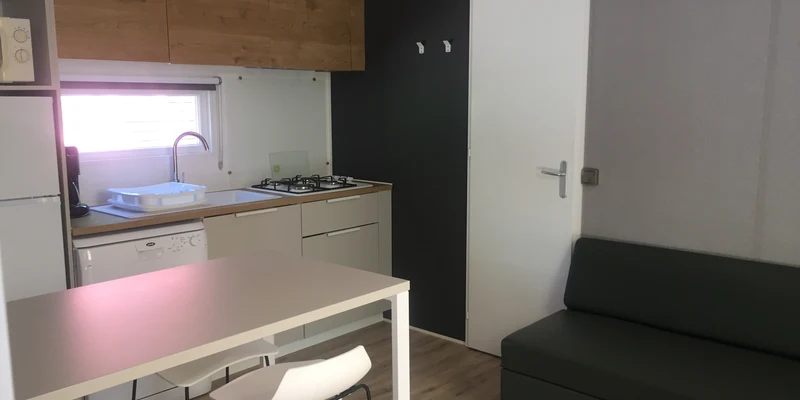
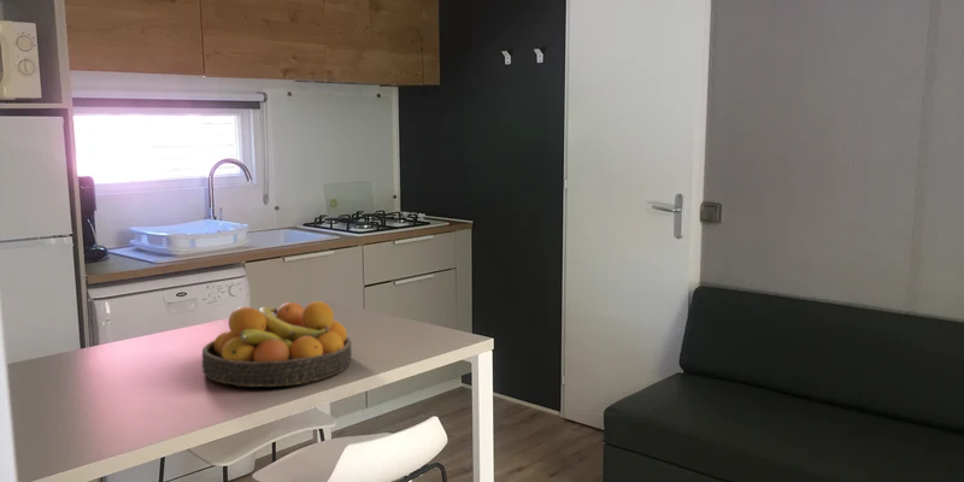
+ fruit bowl [200,300,353,388]
